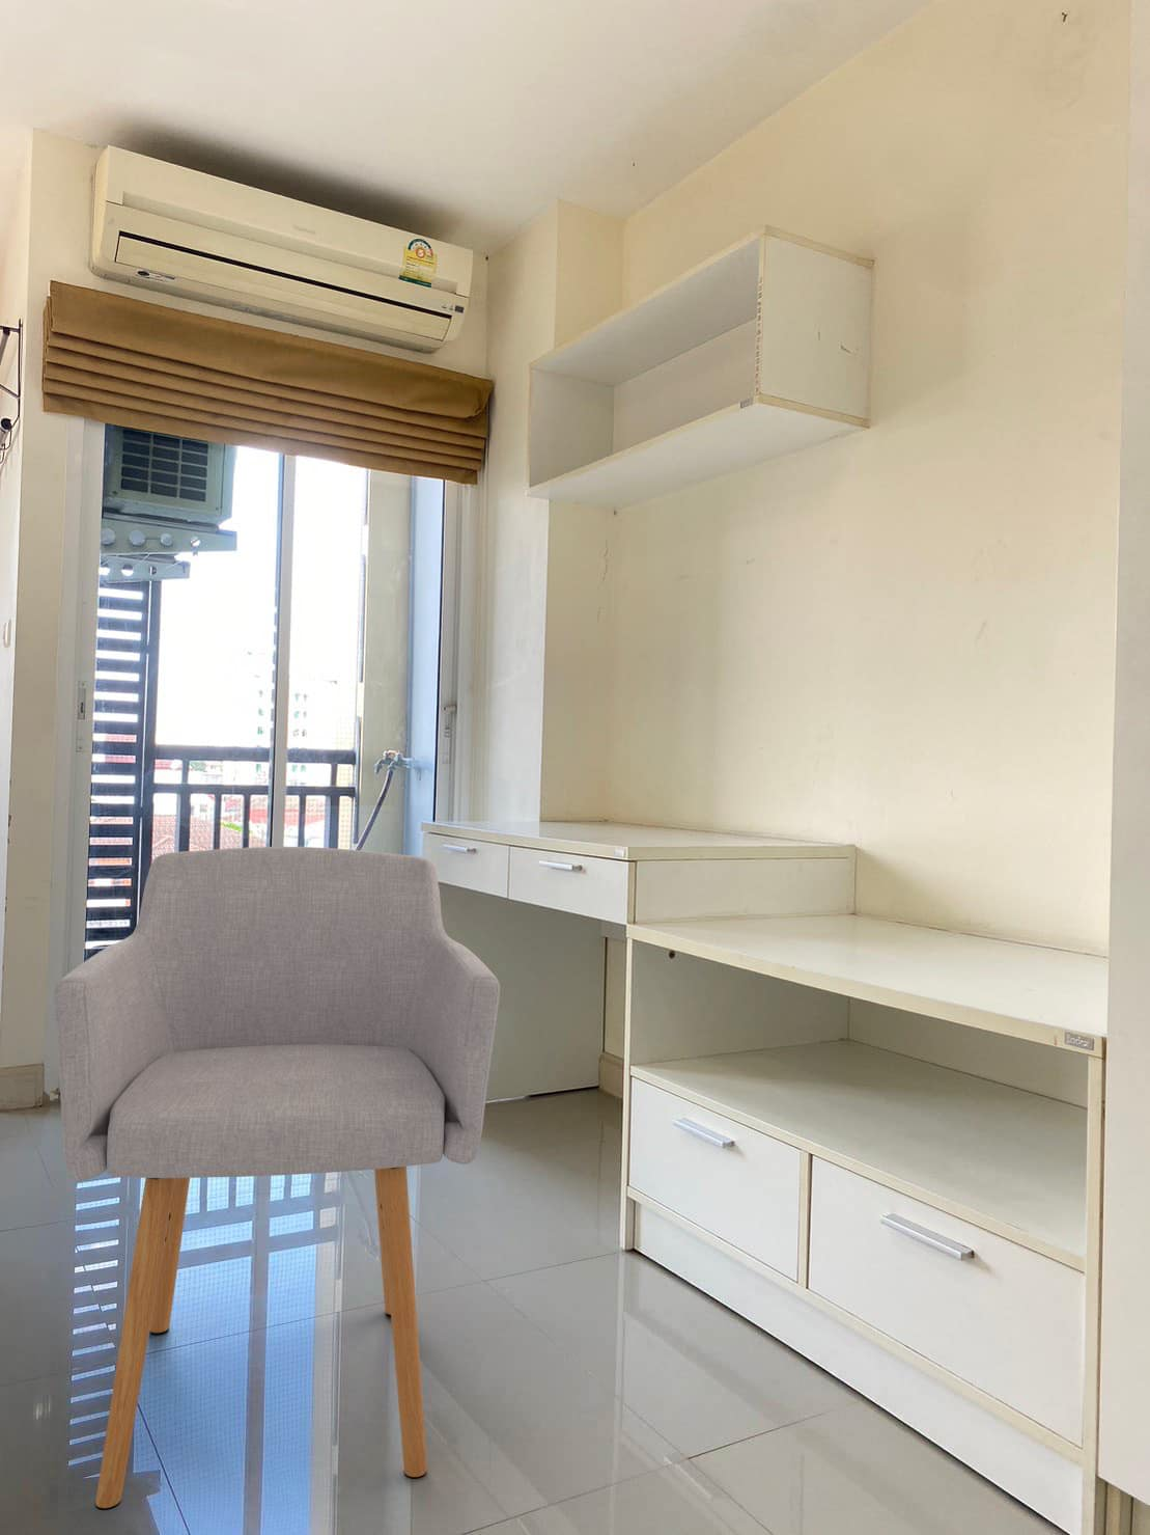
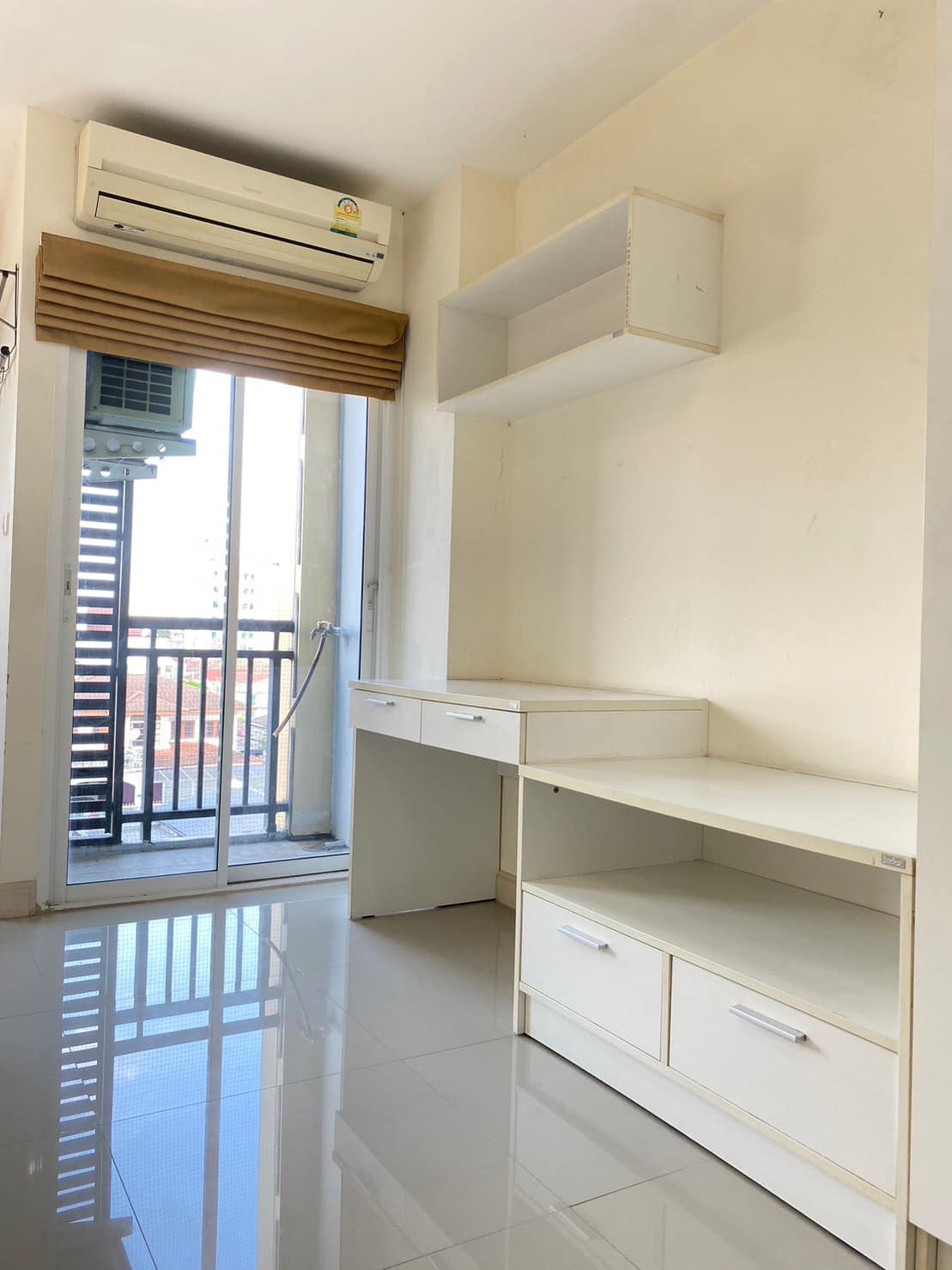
- chair [53,846,501,1511]
